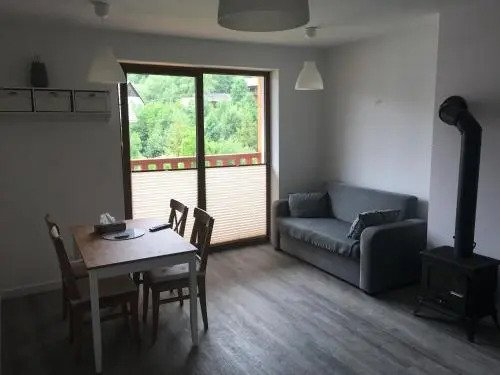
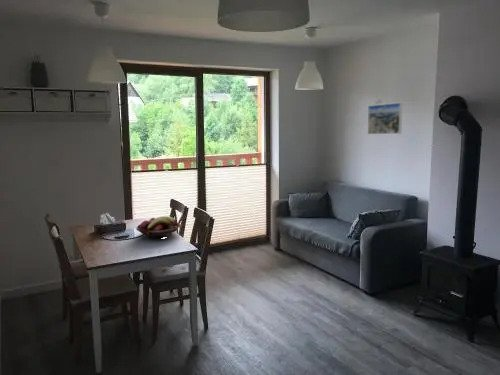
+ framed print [367,102,403,135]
+ fruit basket [135,215,183,239]
